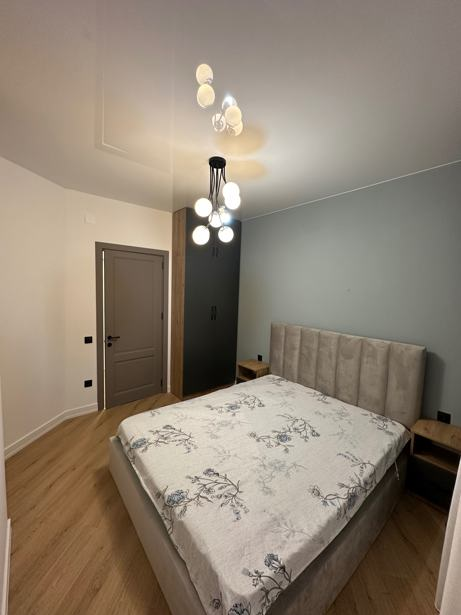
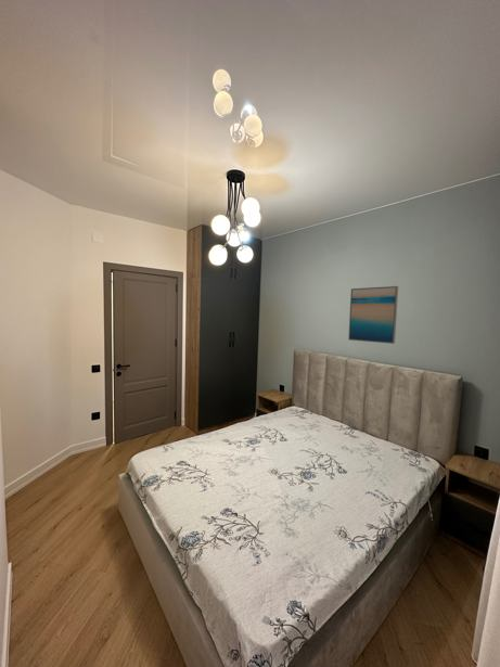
+ wall art [347,285,399,345]
